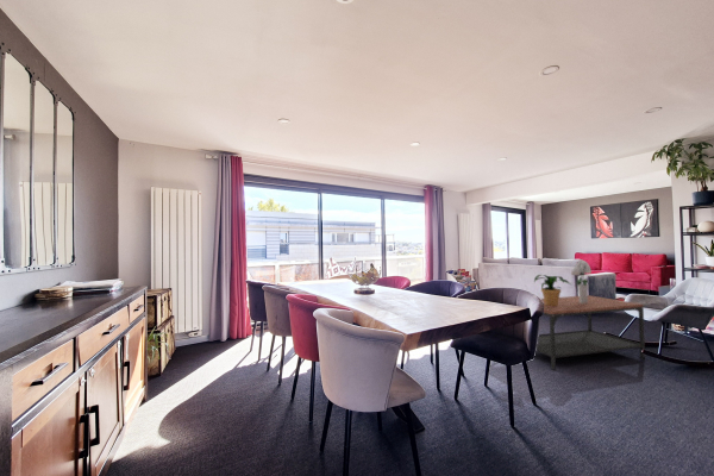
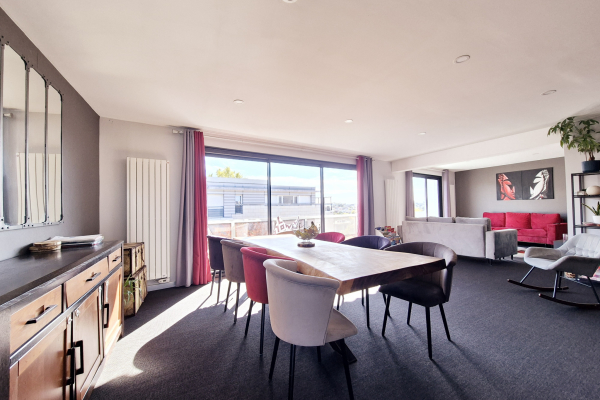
- potted plant [533,274,571,306]
- bouquet [570,259,593,303]
- coffee table [534,294,646,371]
